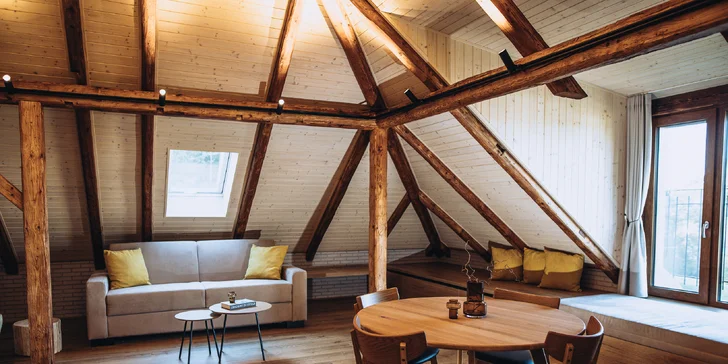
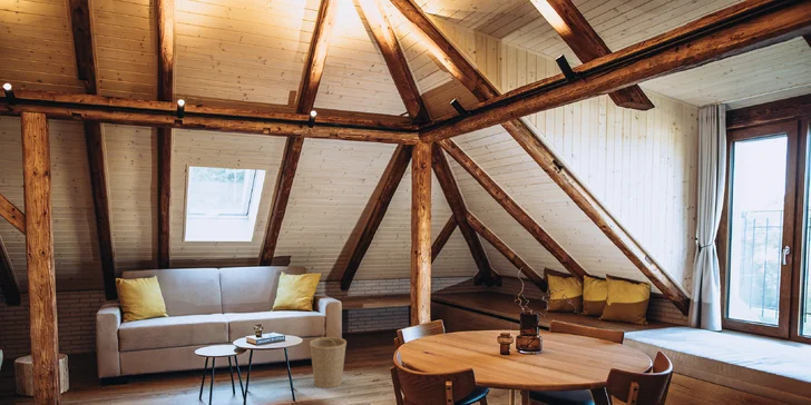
+ basket [309,329,348,389]
